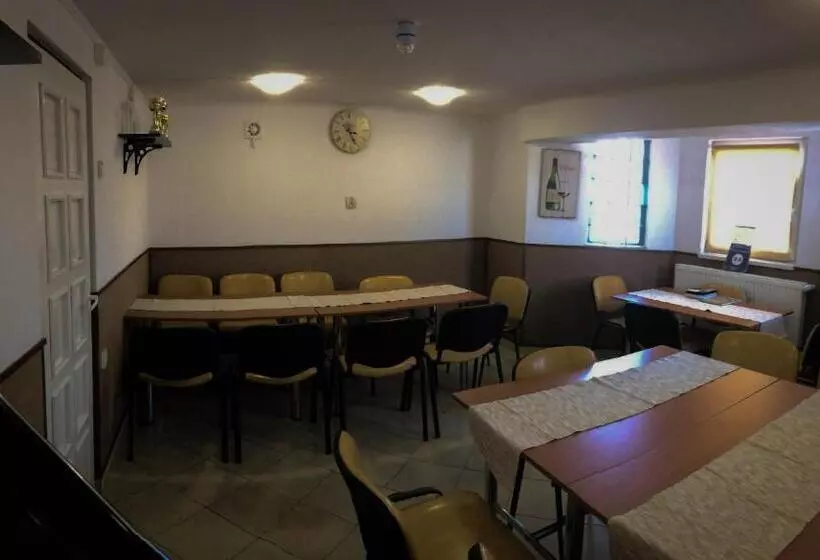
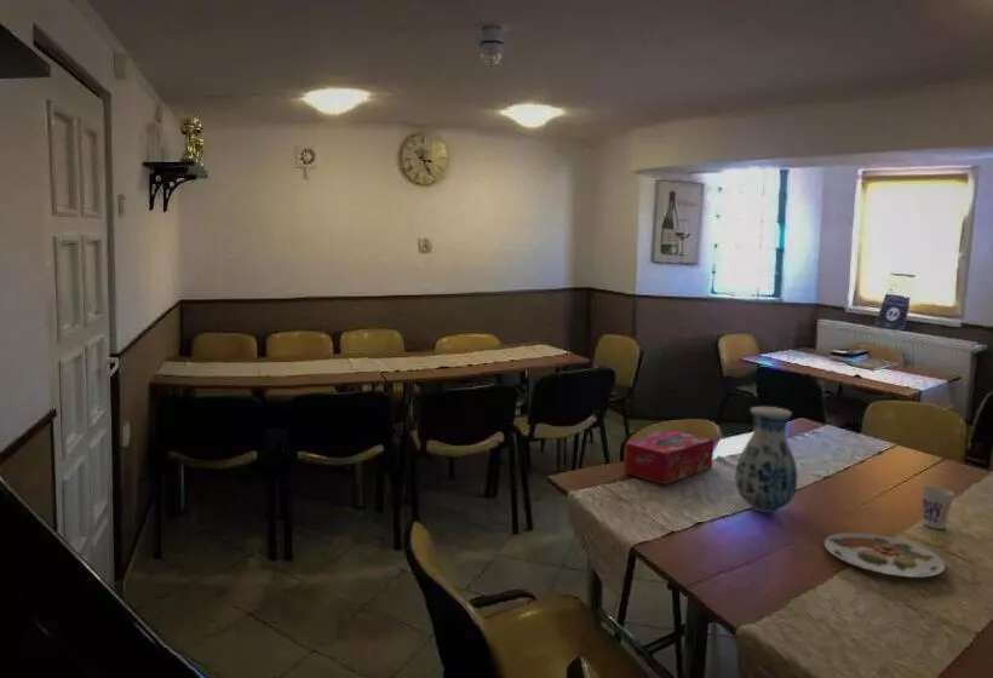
+ cup [920,485,955,530]
+ vase [734,406,798,513]
+ plate [823,532,946,579]
+ tissue box [624,430,714,485]
